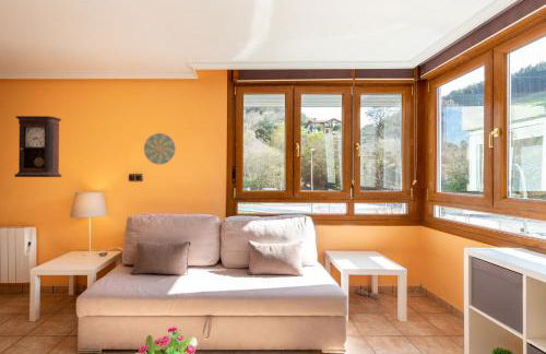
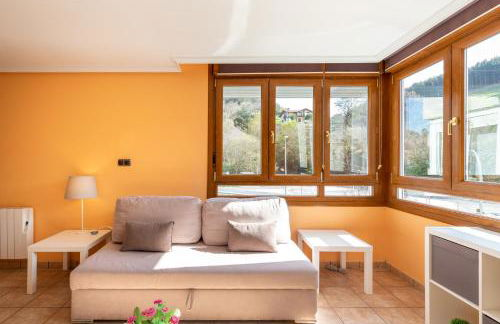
- decorative plate [143,132,177,166]
- pendulum clock [13,115,62,178]
